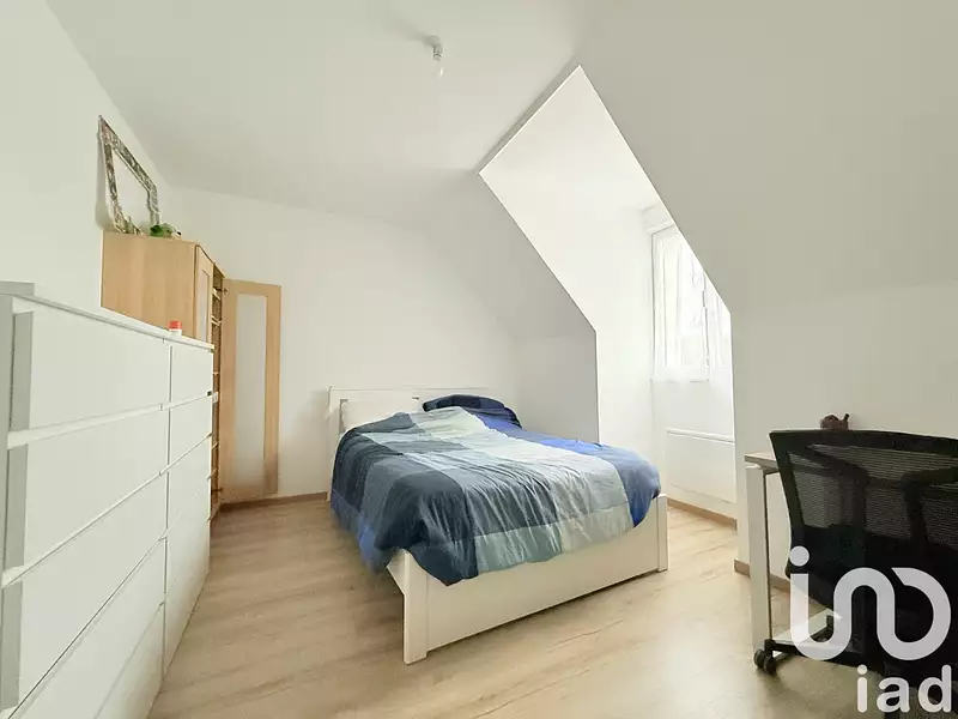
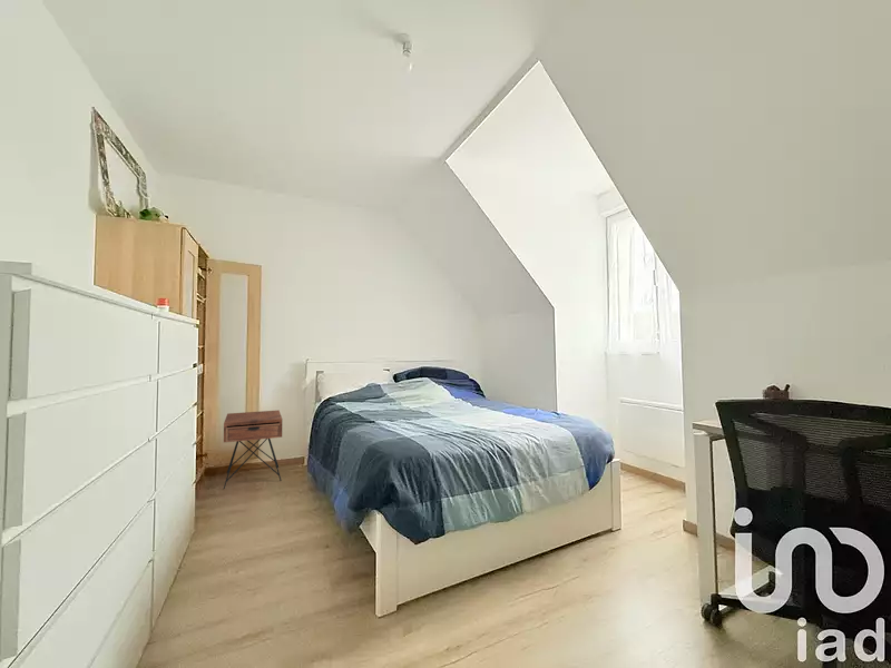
+ nightstand [223,409,283,490]
